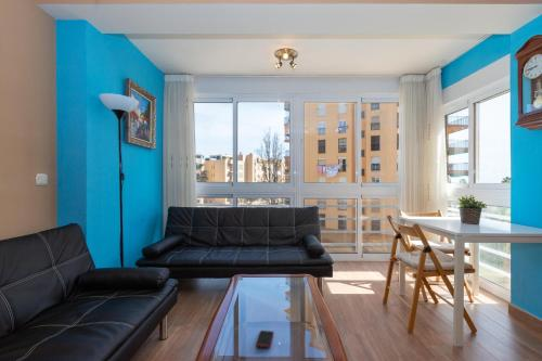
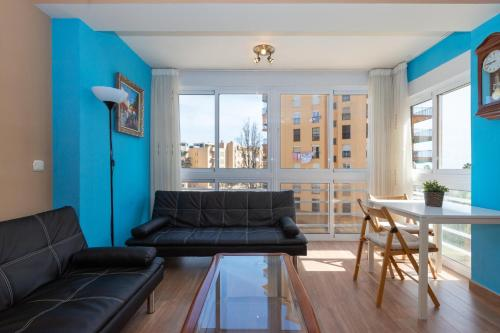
- cell phone [255,330,274,349]
